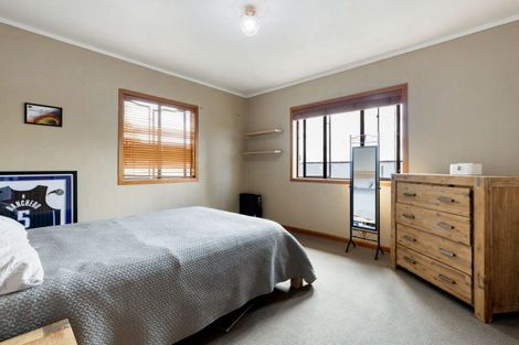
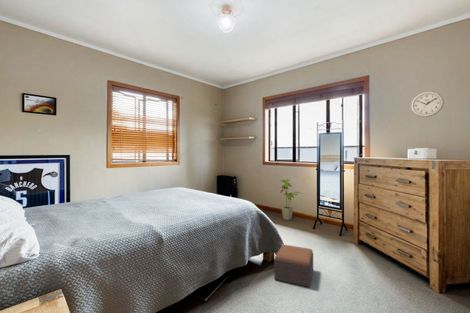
+ footstool [273,244,314,288]
+ wall clock [410,90,445,118]
+ house plant [279,178,302,221]
